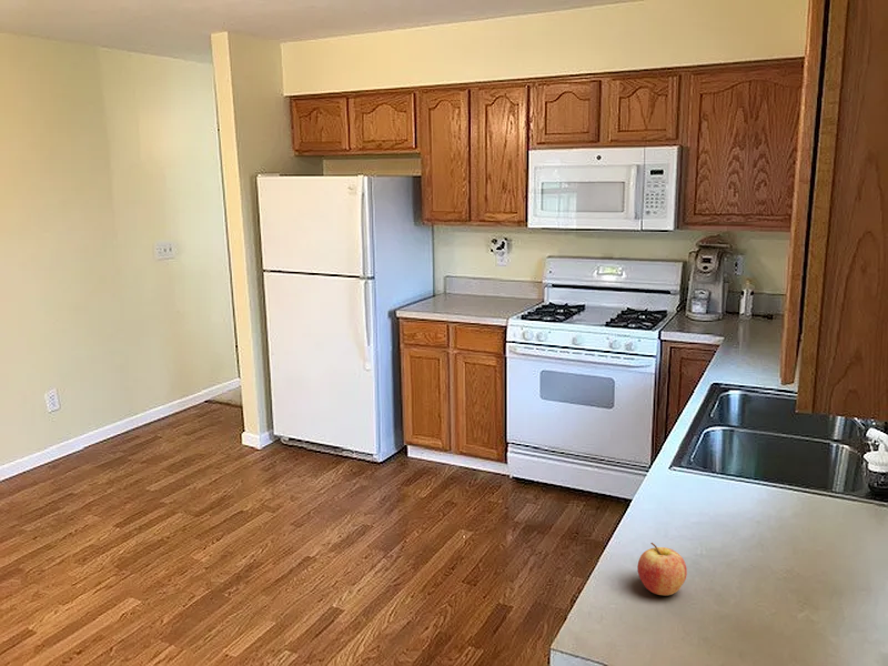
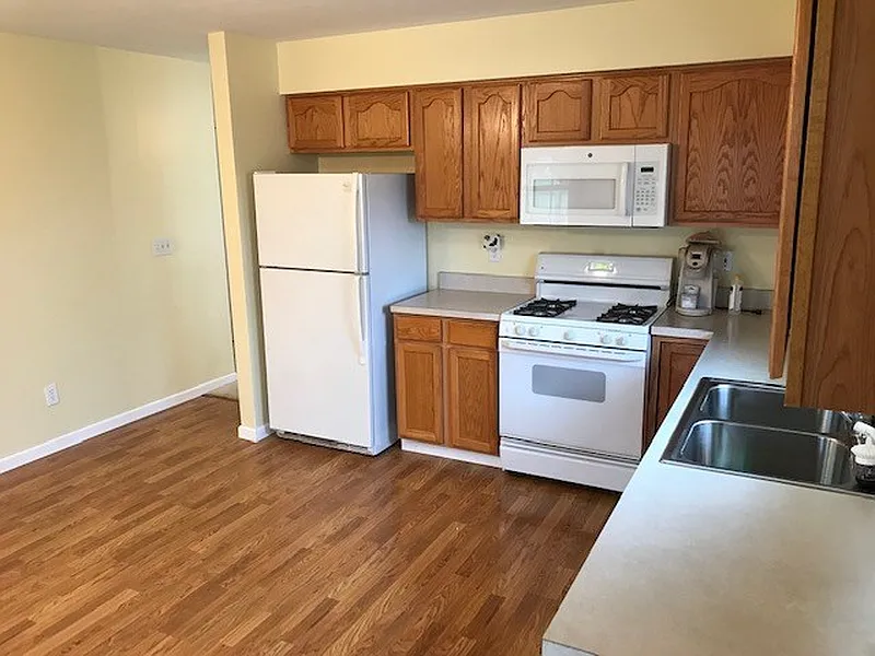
- fruit [636,542,688,596]
